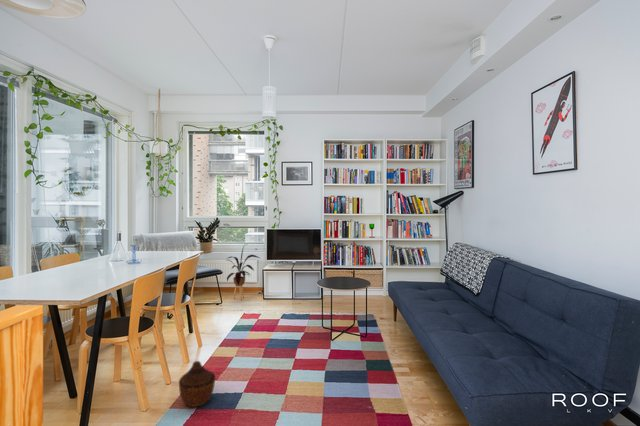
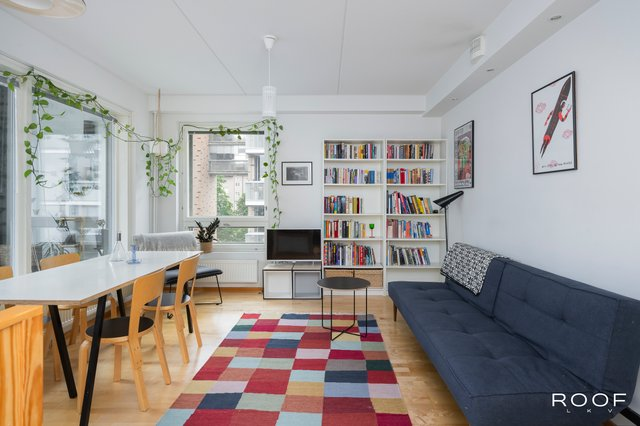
- house plant [226,243,260,301]
- woven basket [178,360,216,408]
